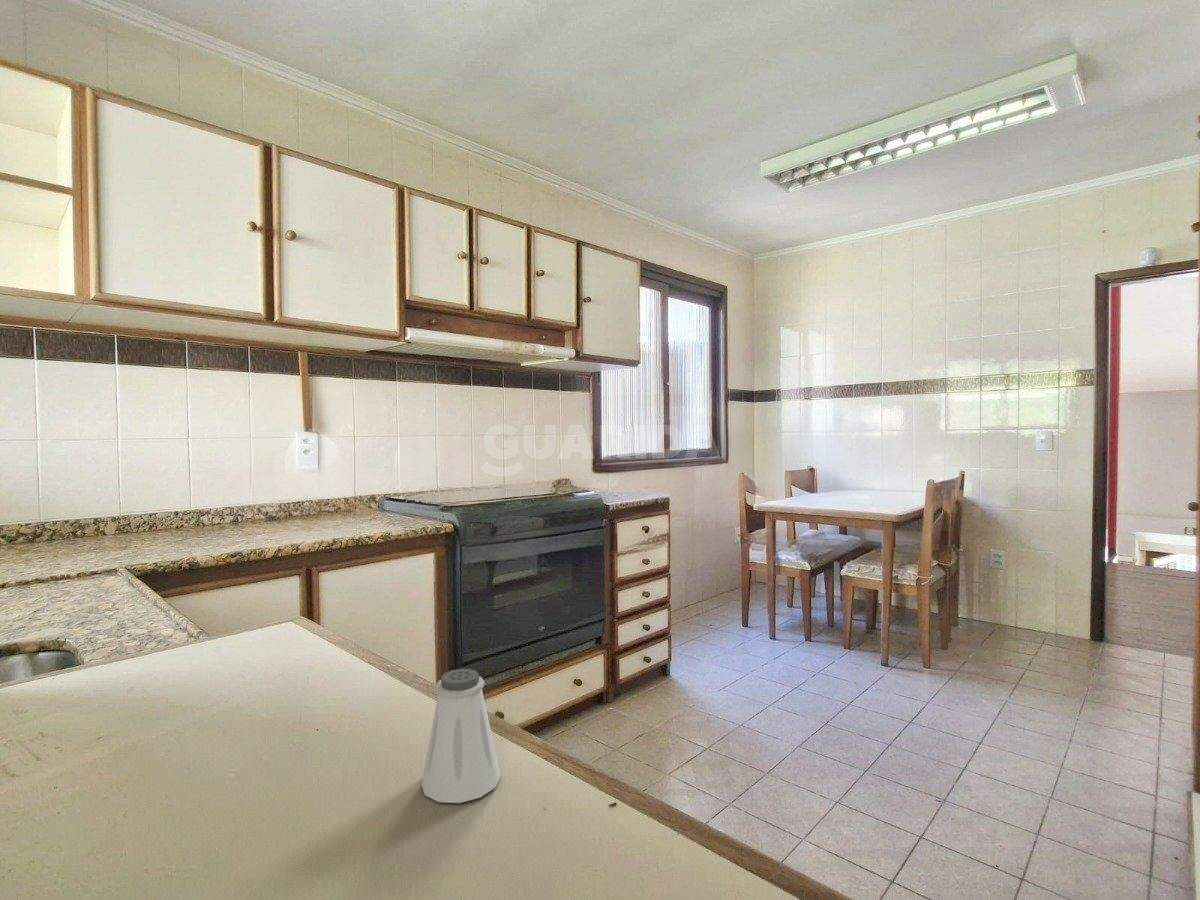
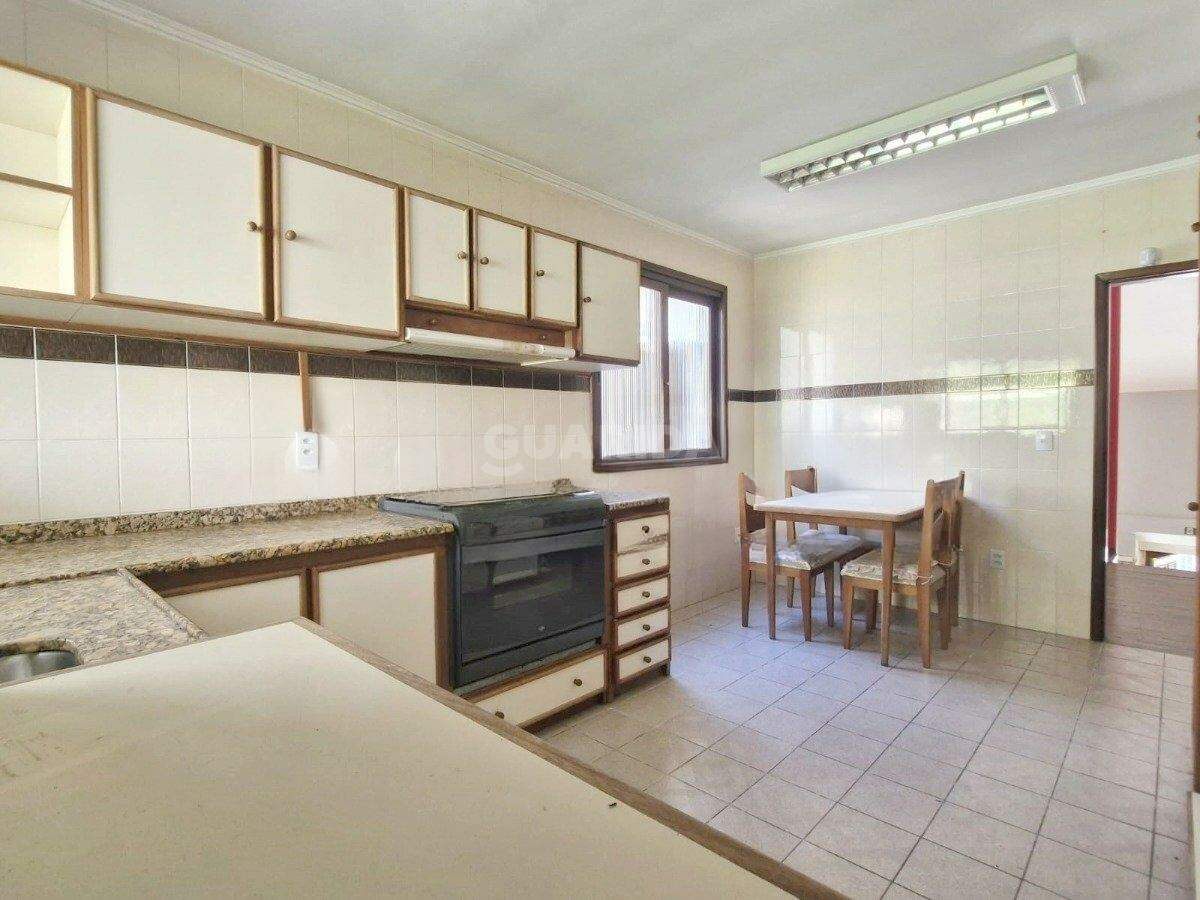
- saltshaker [421,668,502,804]
